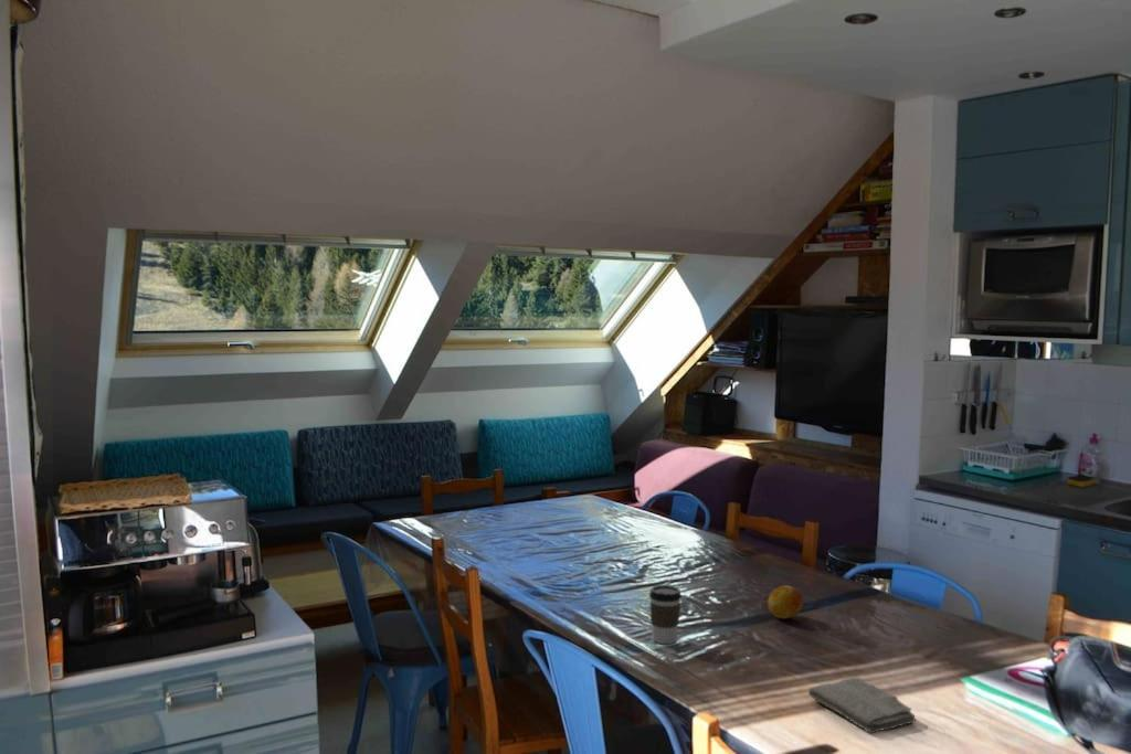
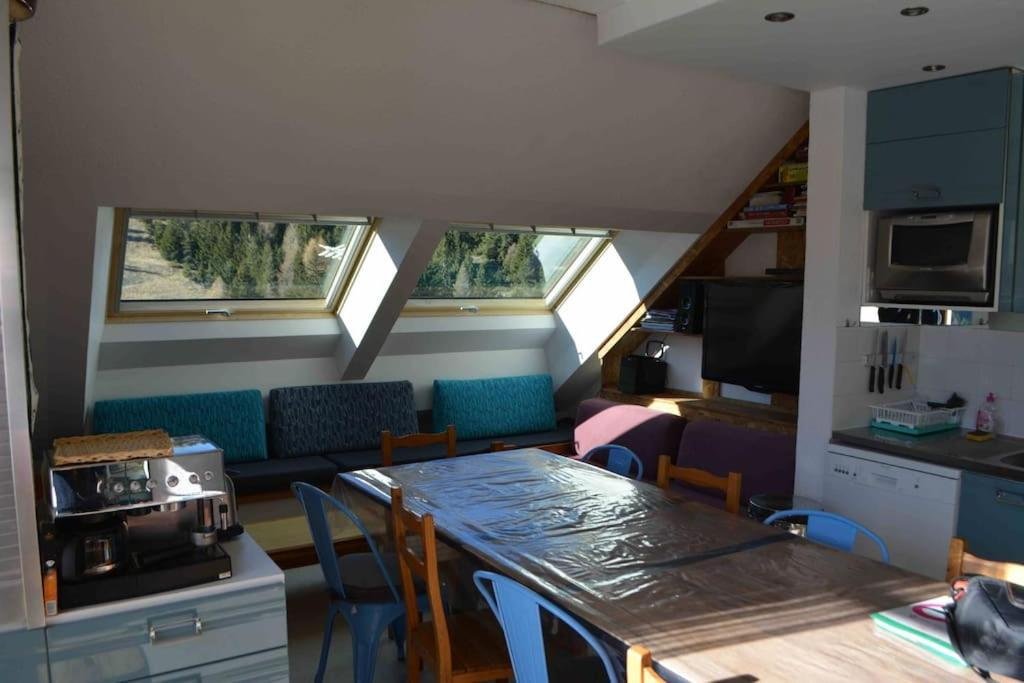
- fruit [767,584,804,619]
- coffee cup [648,584,683,645]
- washcloth [807,677,917,734]
